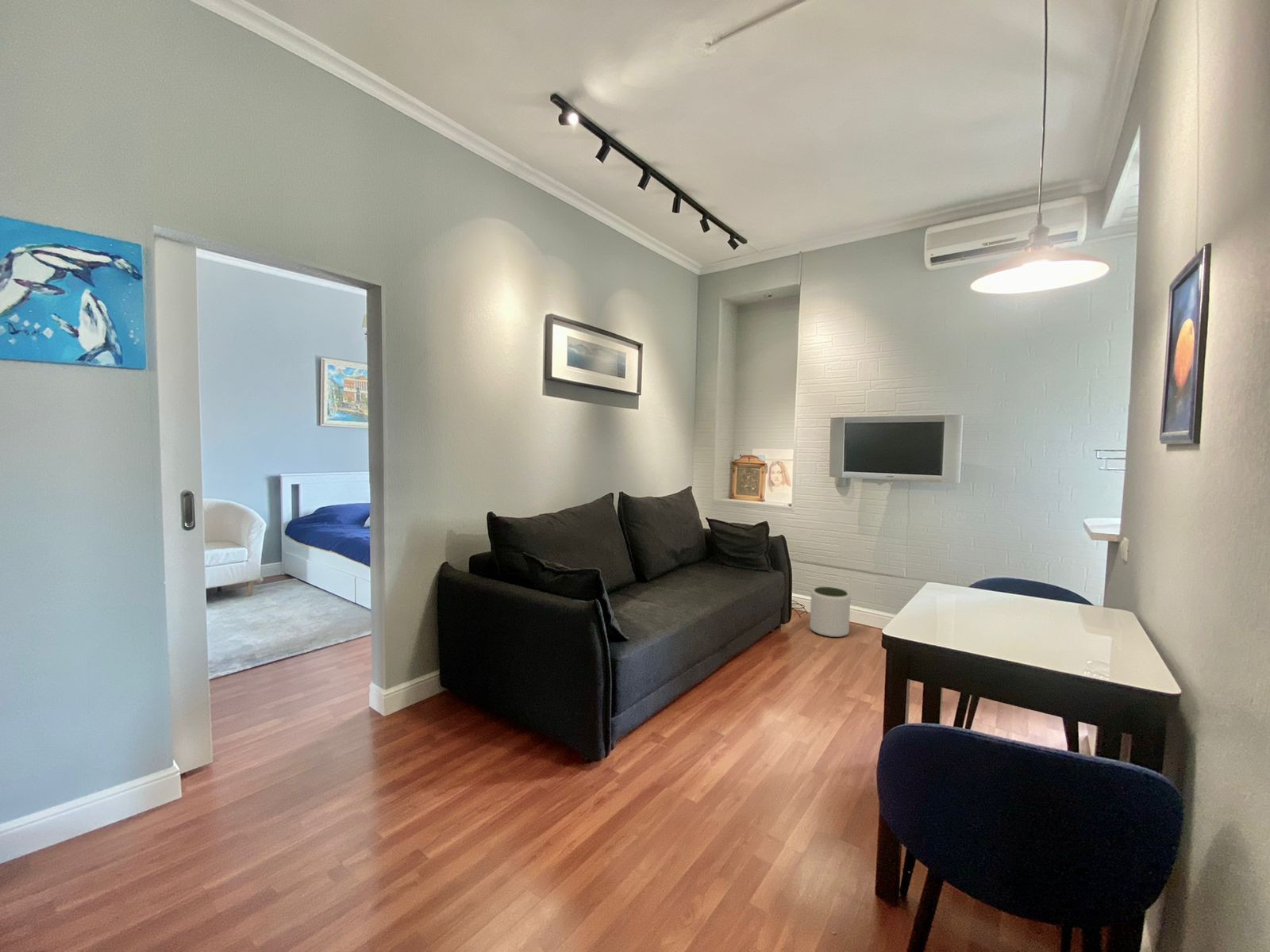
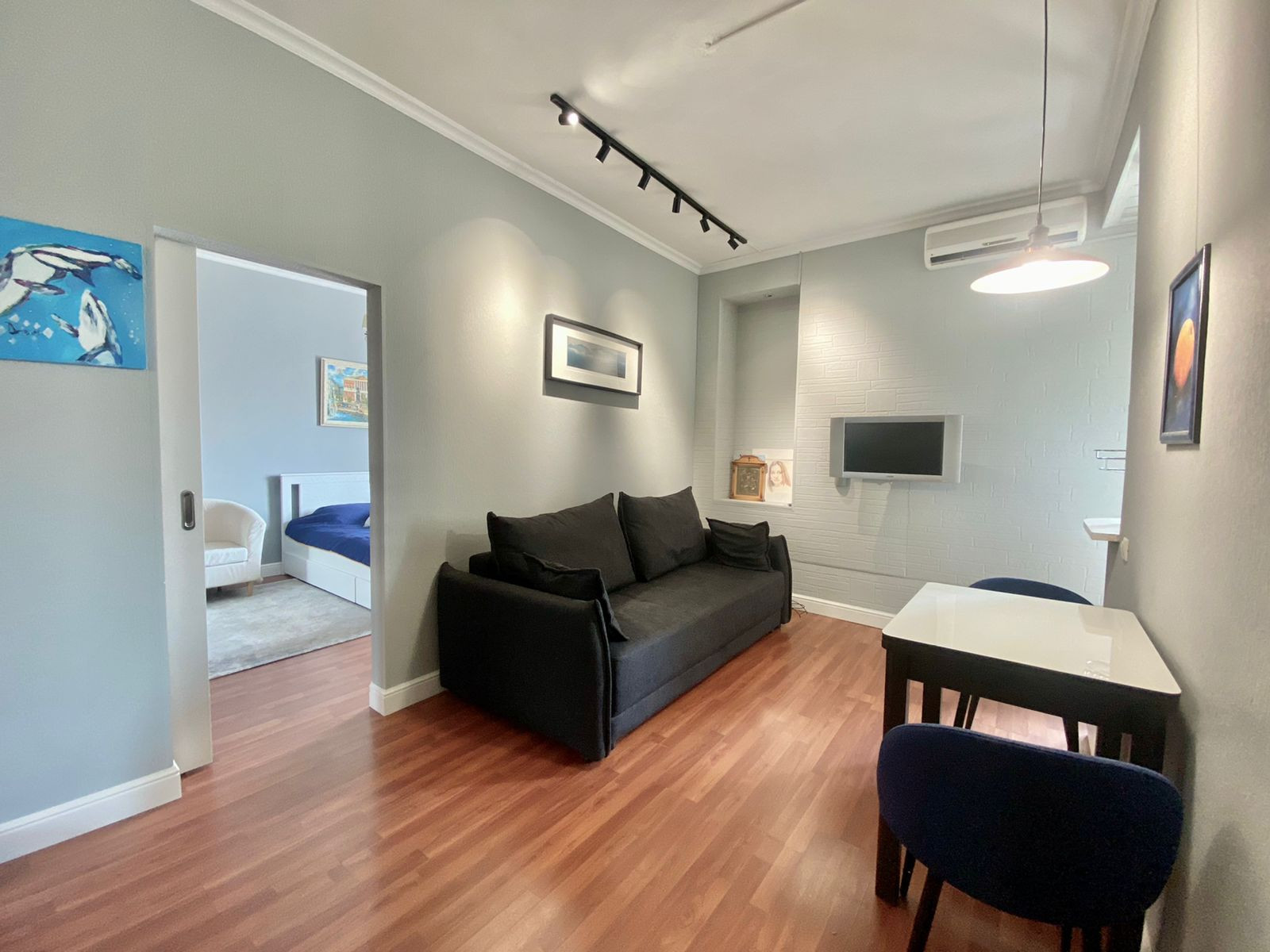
- plant pot [809,586,851,638]
